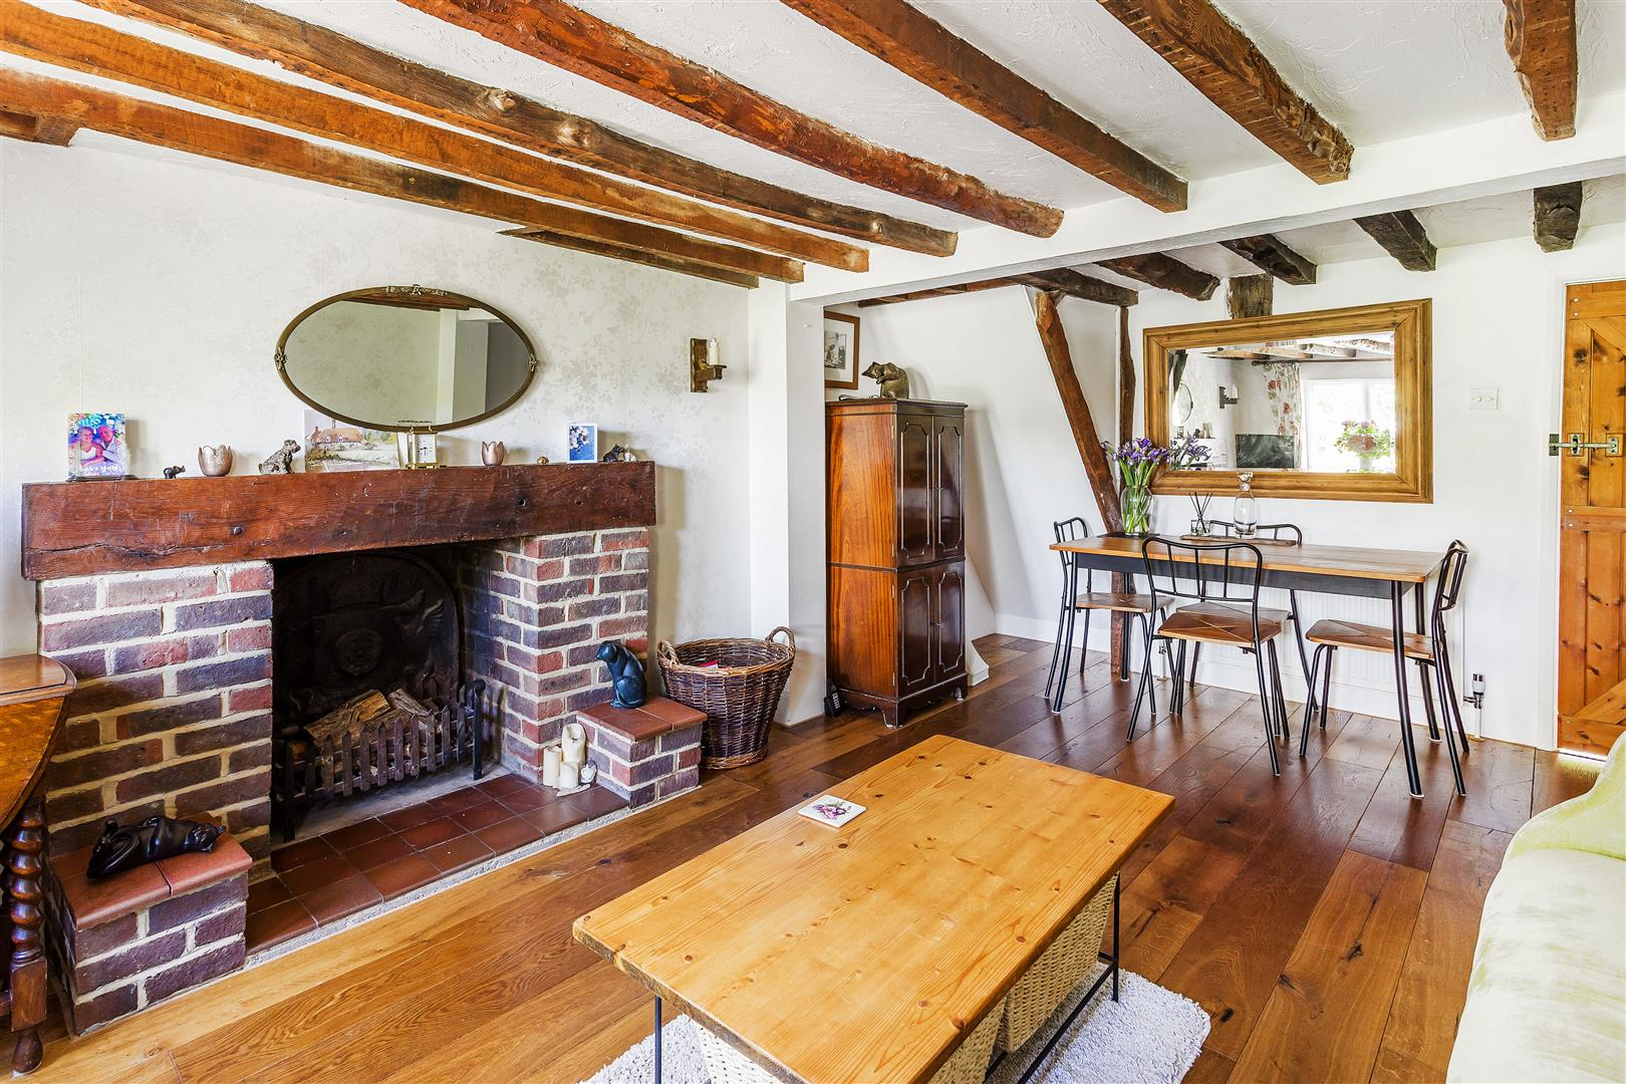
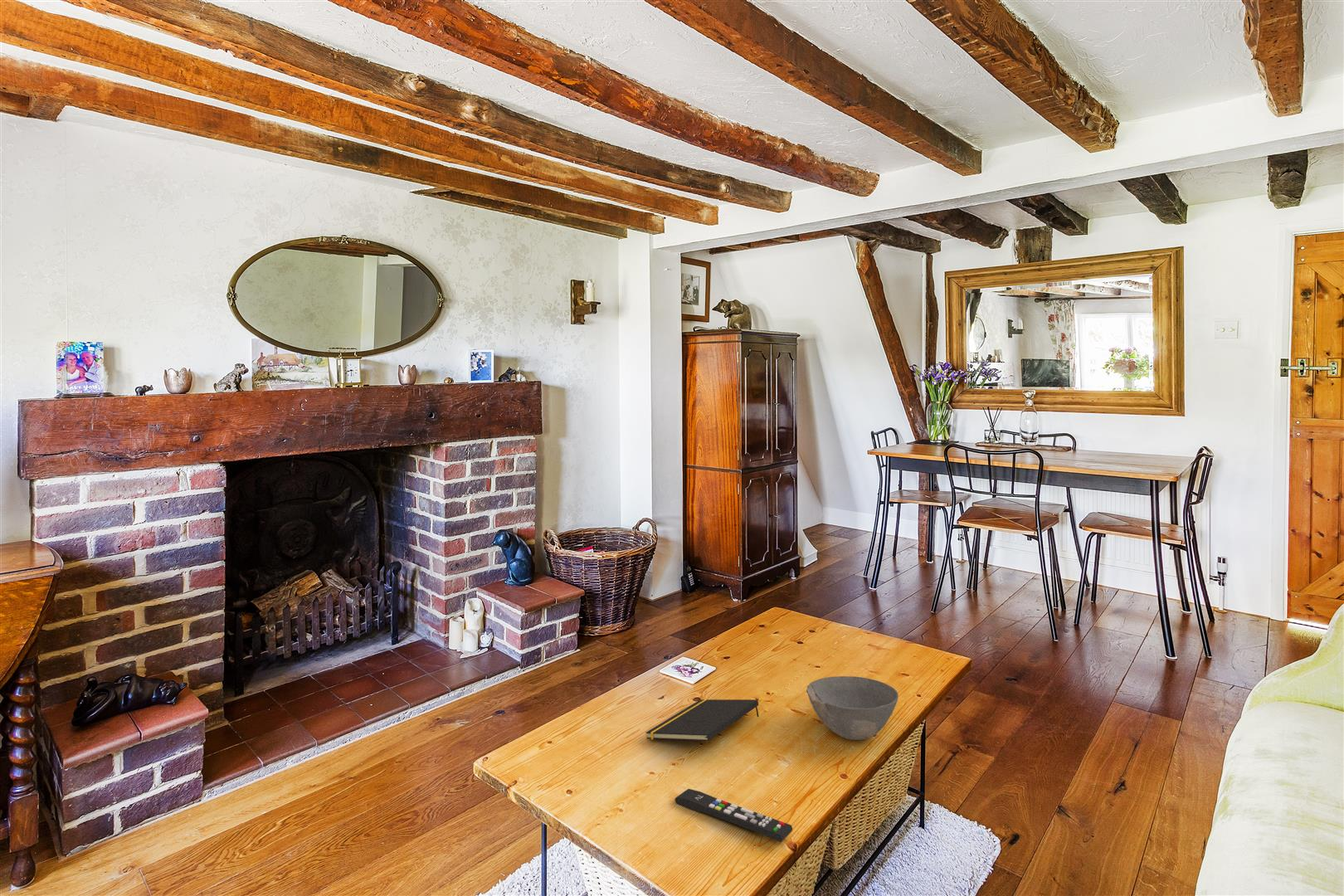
+ notepad [645,699,760,742]
+ bowl [806,675,899,741]
+ remote control [674,788,793,843]
